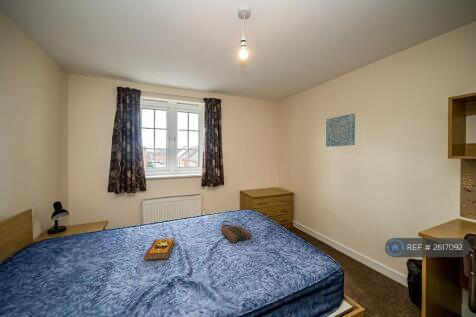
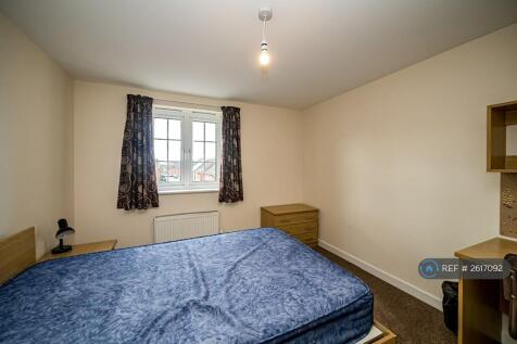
- wall art [325,112,356,148]
- tote bag [220,220,253,243]
- hardback book [143,237,176,261]
